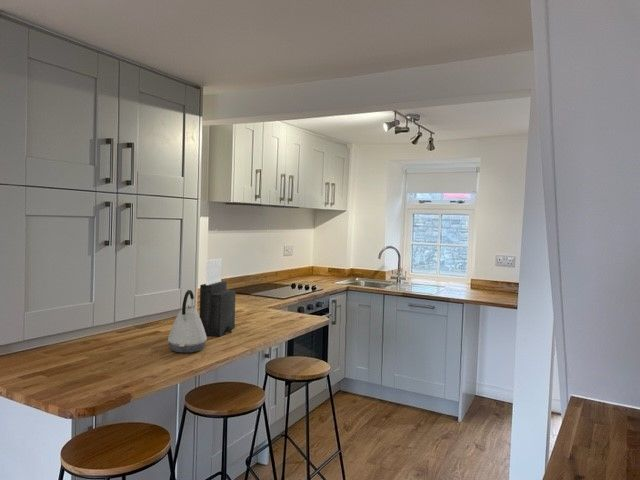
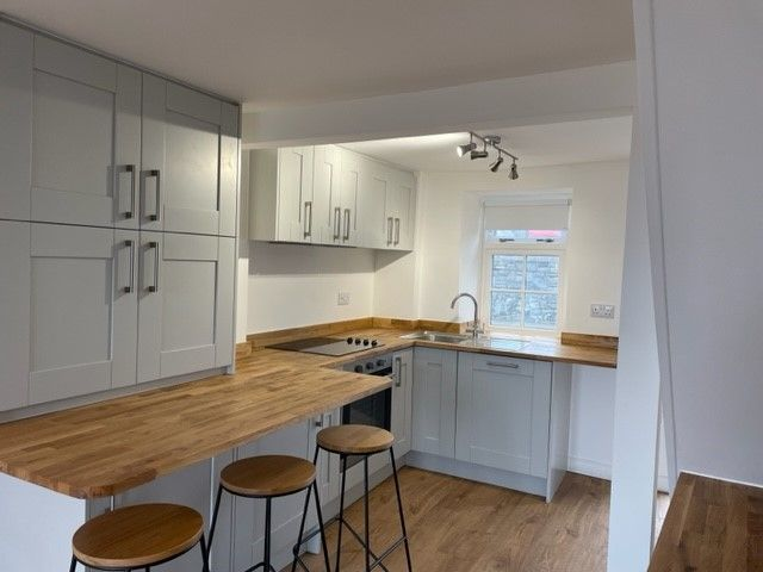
- knife block [199,257,237,337]
- kettle [167,289,208,354]
